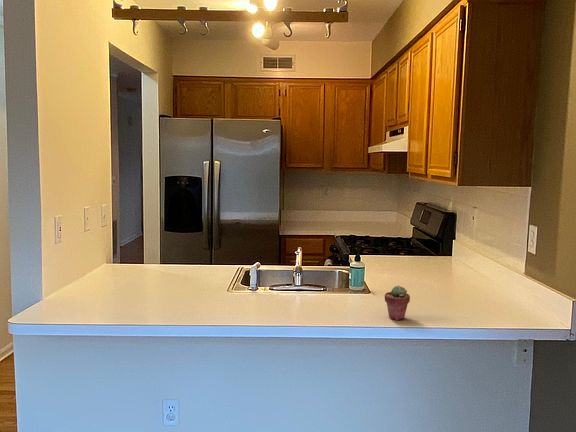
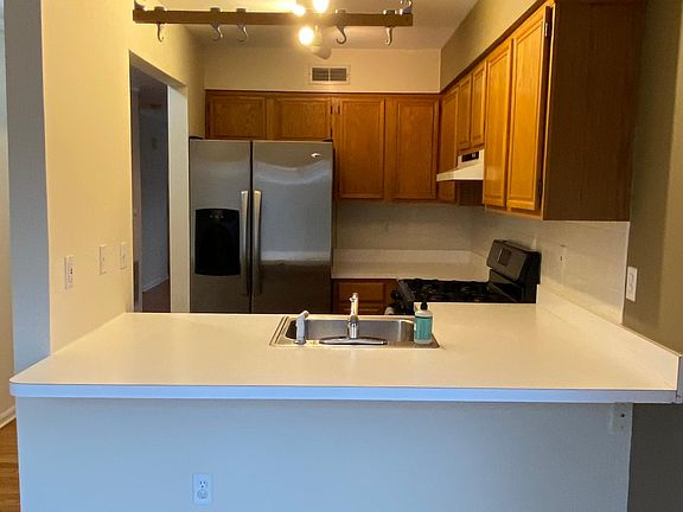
- potted succulent [384,284,411,321]
